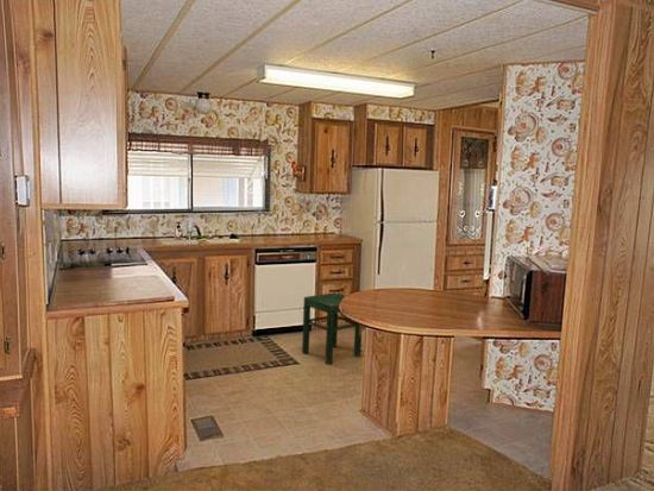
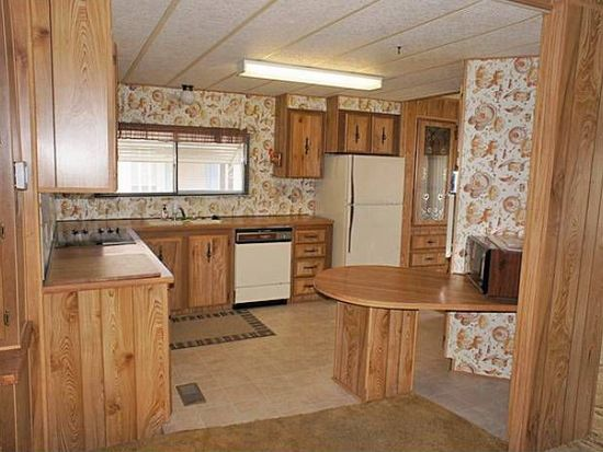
- stool [301,291,363,366]
